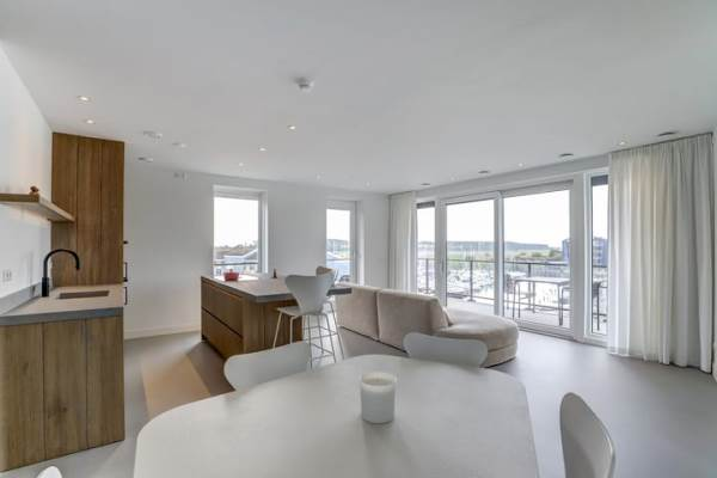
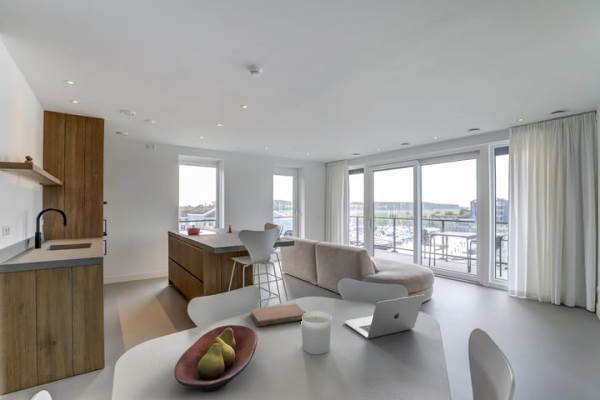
+ fruit bowl [173,324,259,393]
+ laptop [343,293,425,340]
+ notebook [249,303,307,328]
